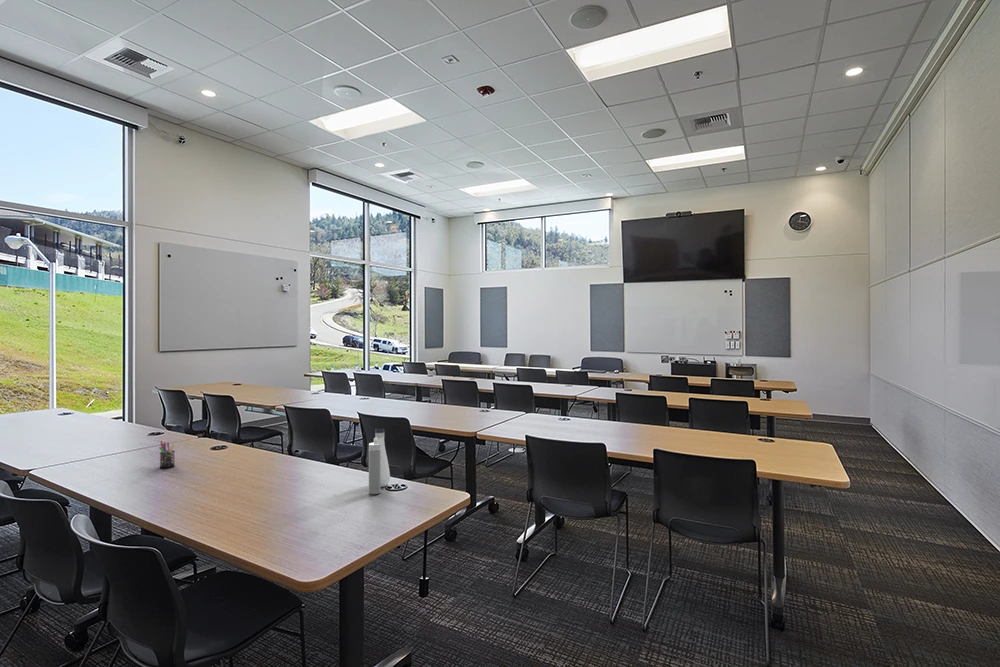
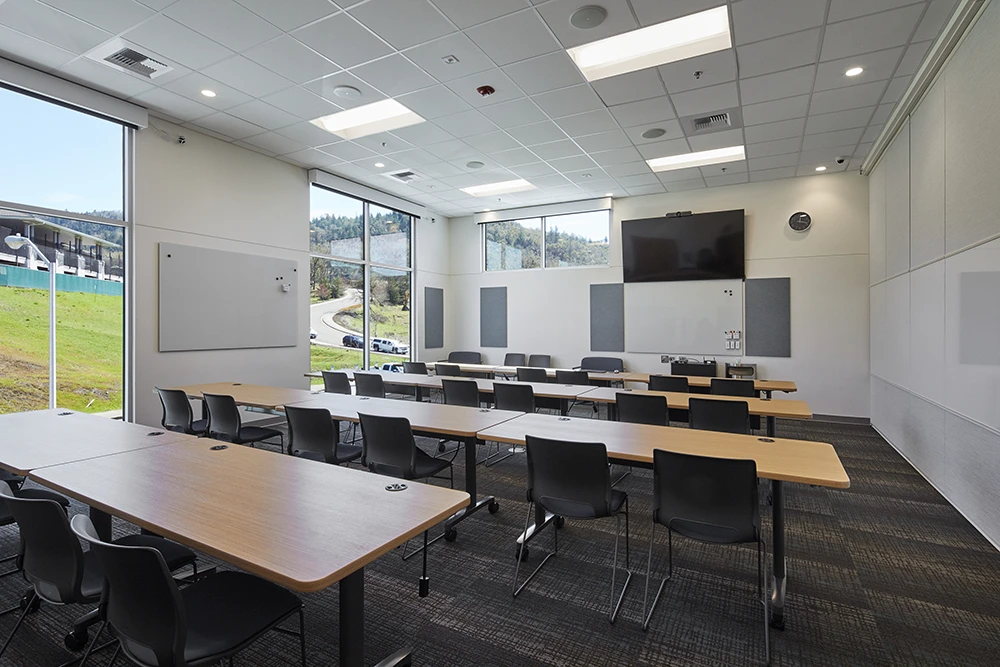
- pen holder [158,440,176,469]
- water bottle [368,428,391,495]
